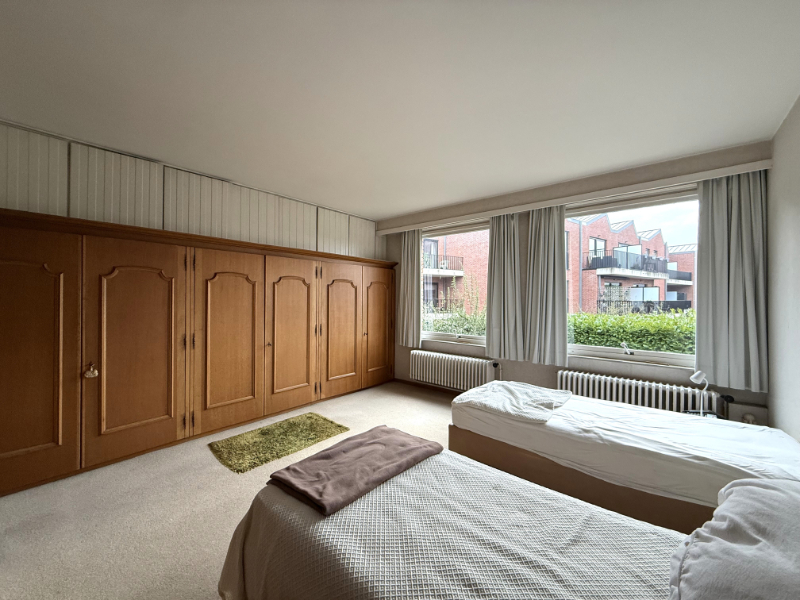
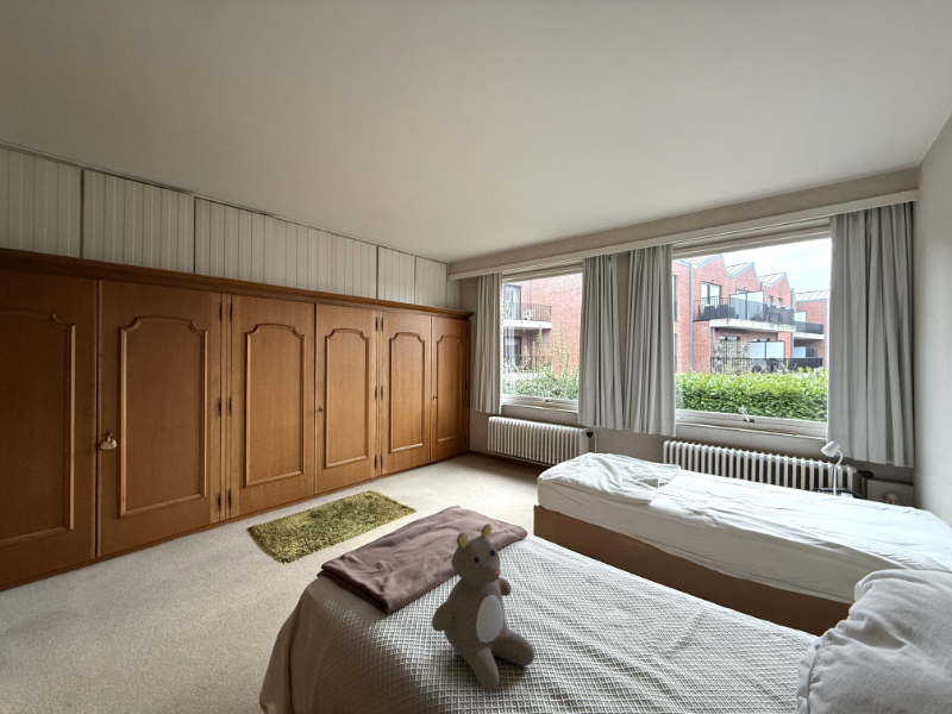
+ teddy bear [431,522,536,693]
